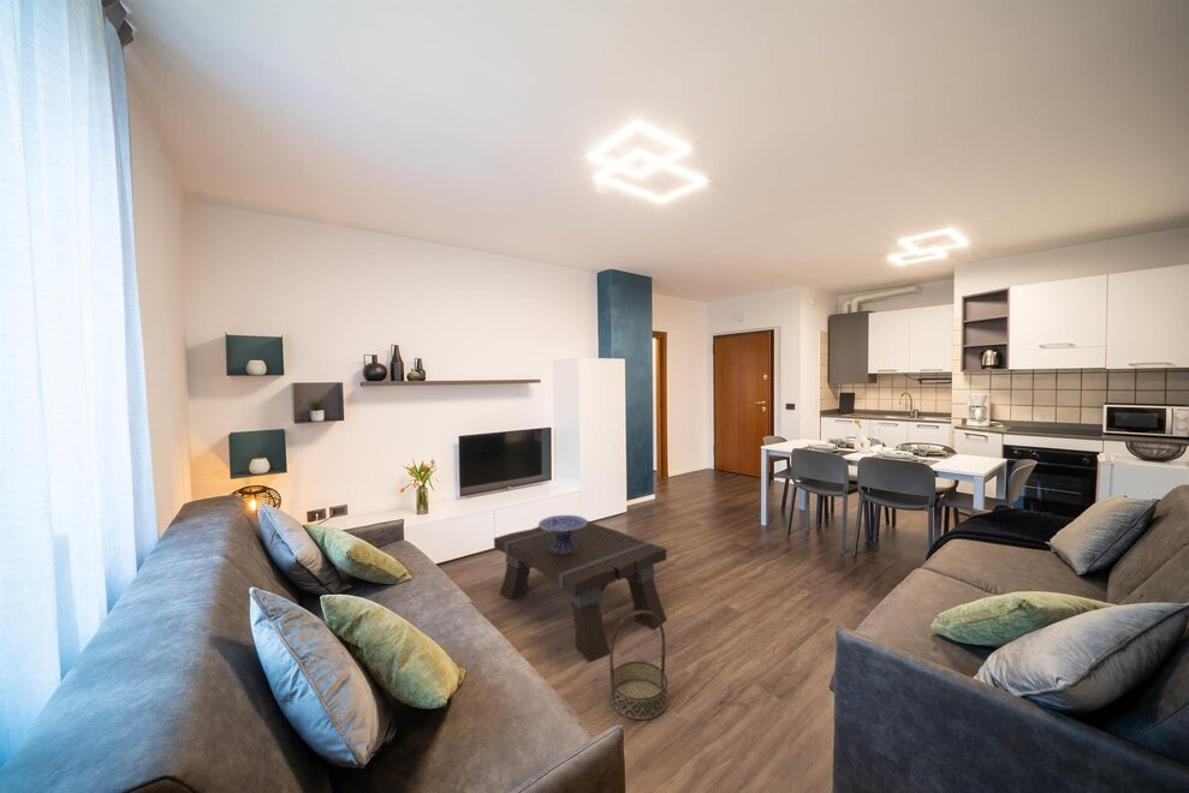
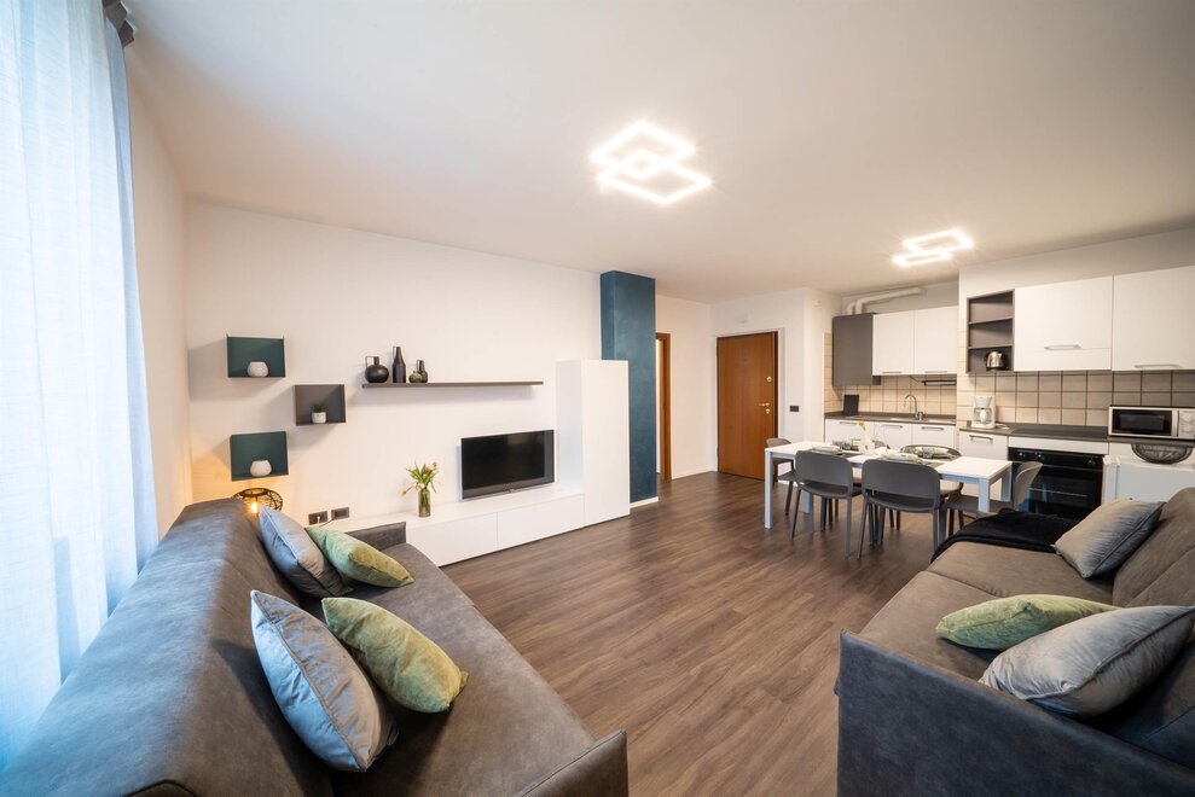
- basket [608,610,668,721]
- coffee table [493,519,667,662]
- decorative bowl [537,514,588,554]
